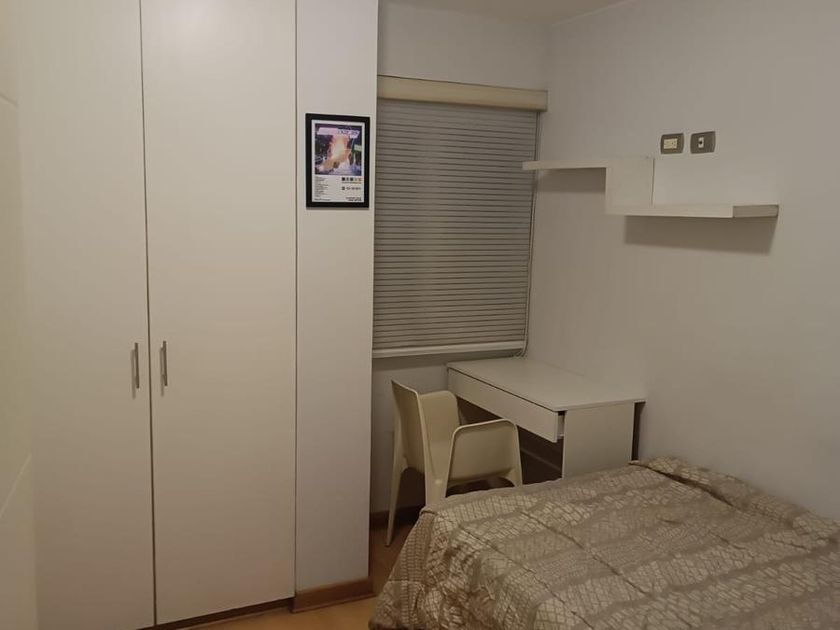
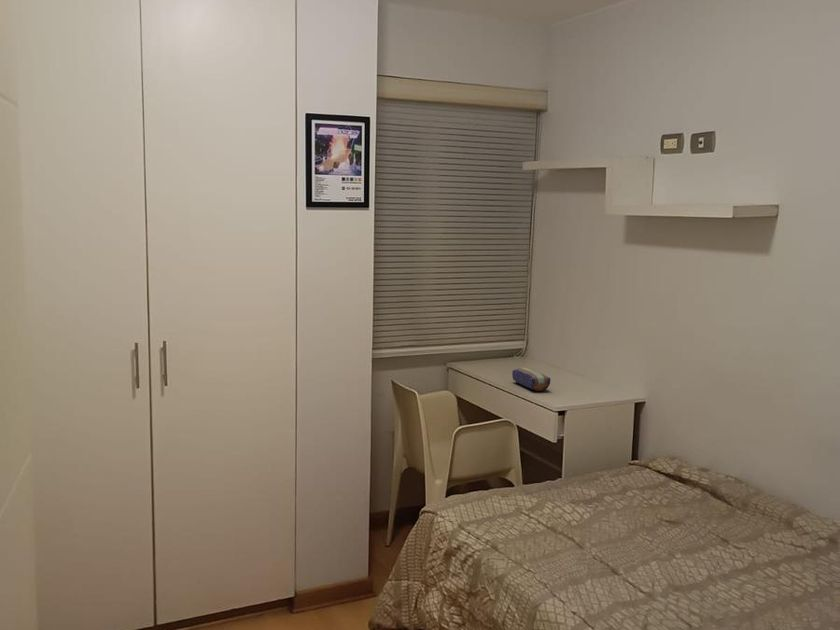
+ pencil case [511,367,551,392]
